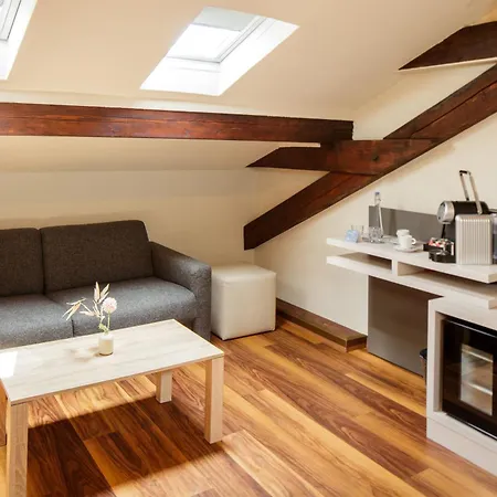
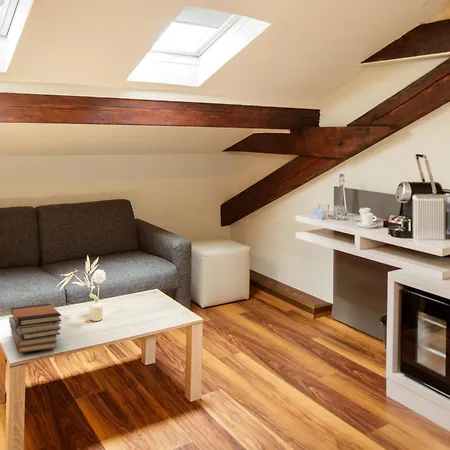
+ book stack [8,303,62,354]
